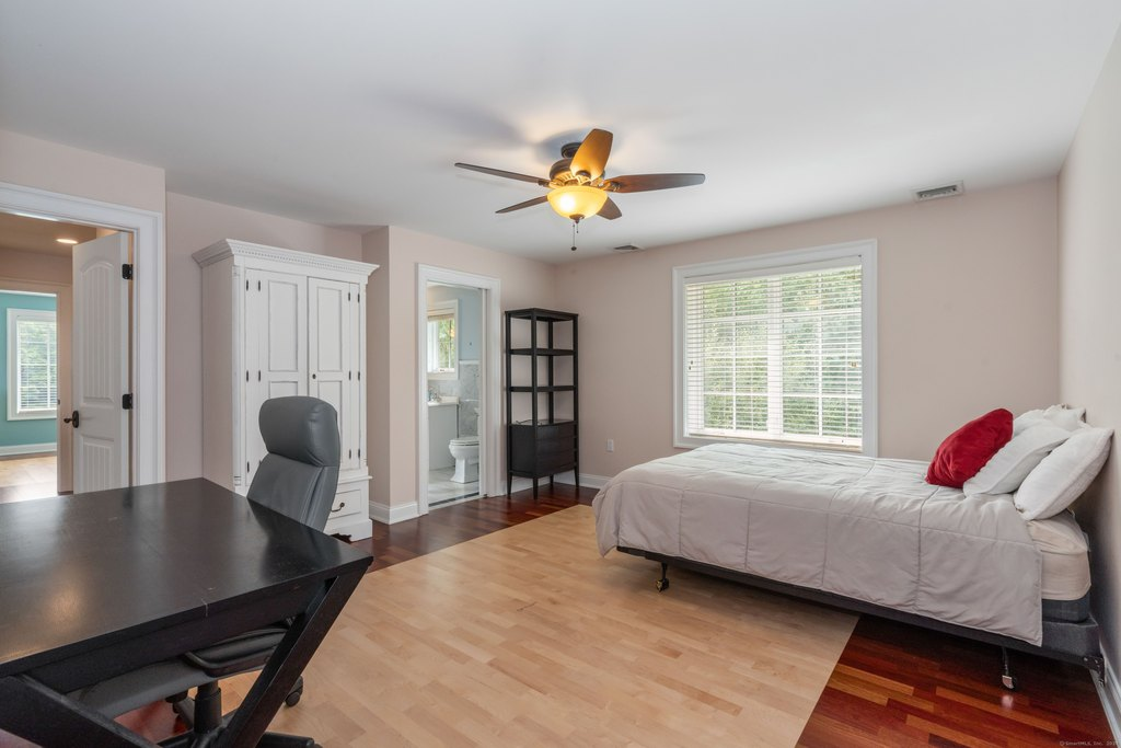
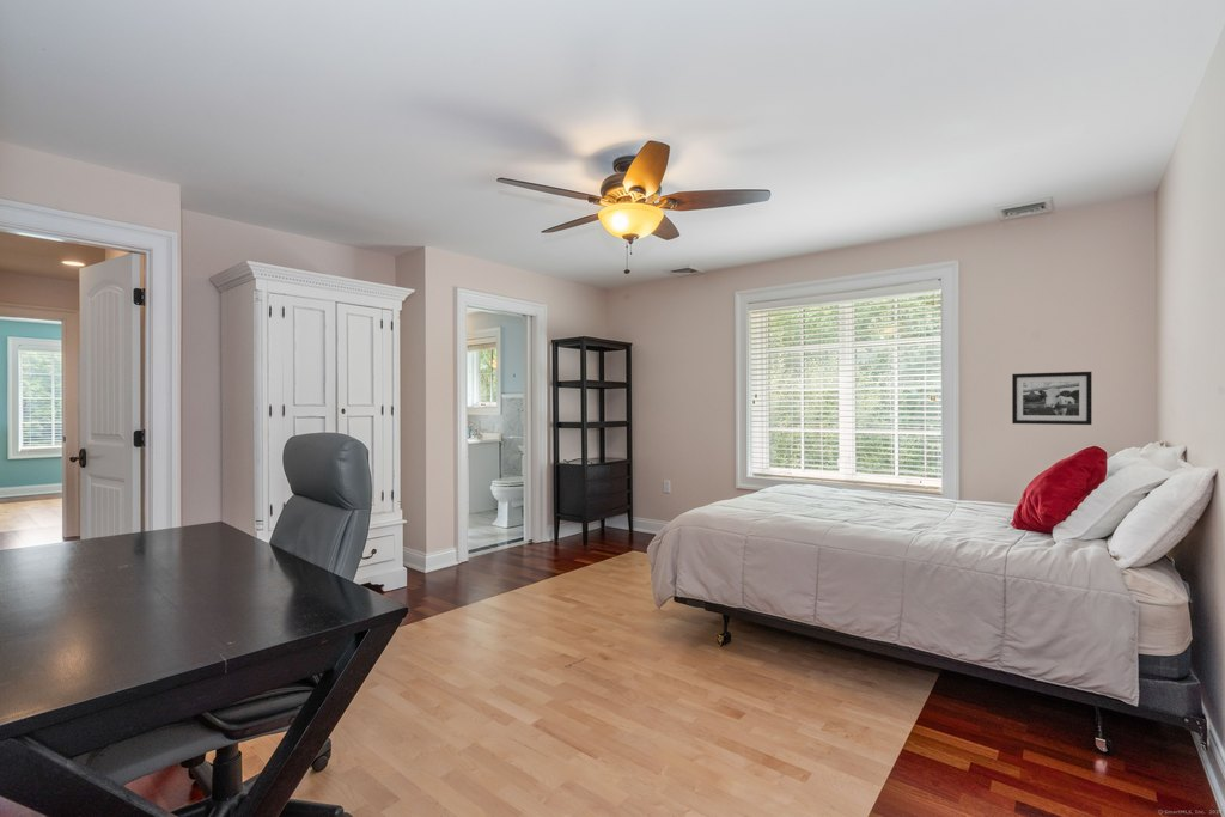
+ picture frame [1011,371,1093,426]
